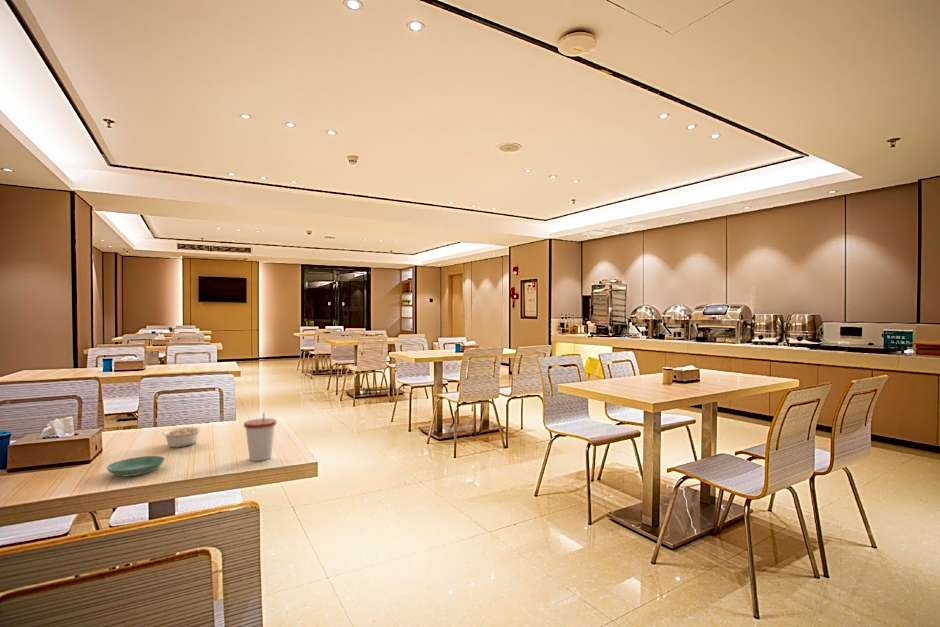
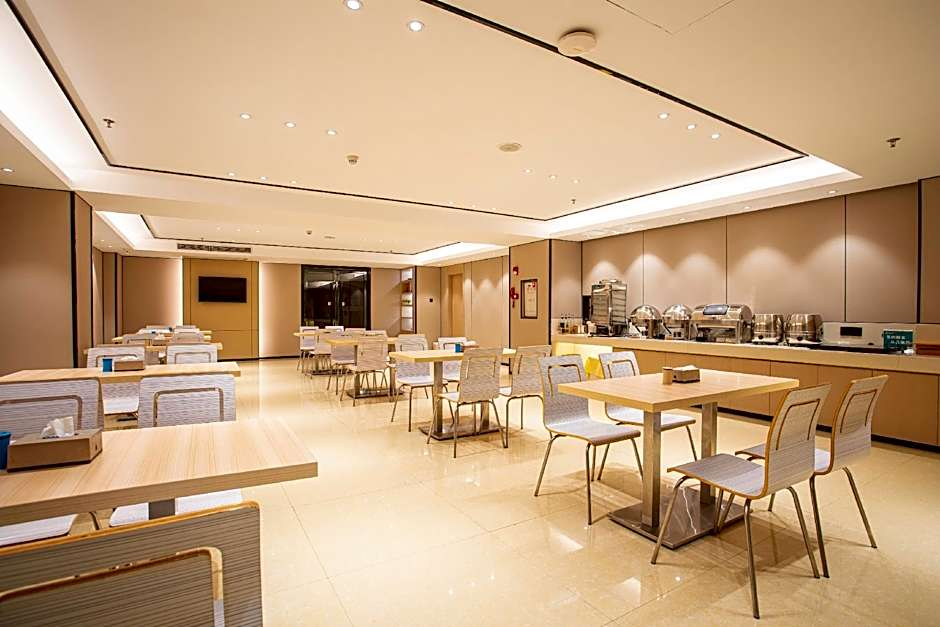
- cup [243,411,277,462]
- legume [161,426,202,448]
- saucer [105,455,166,478]
